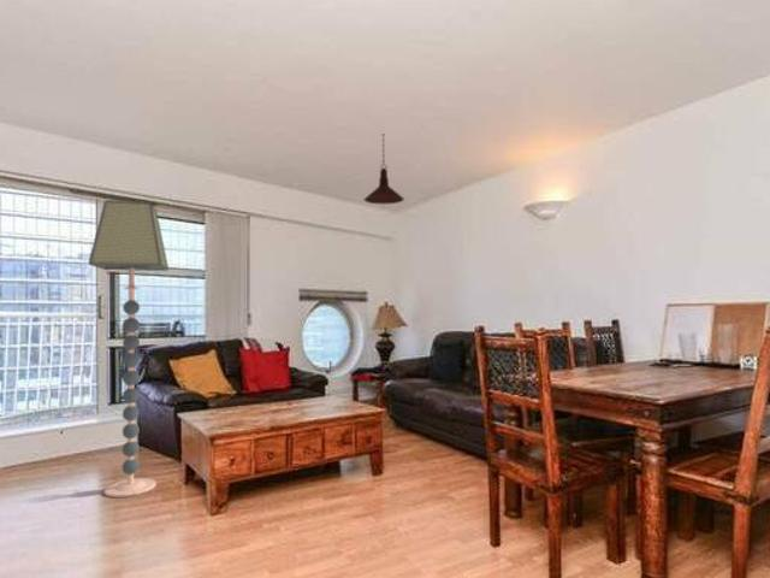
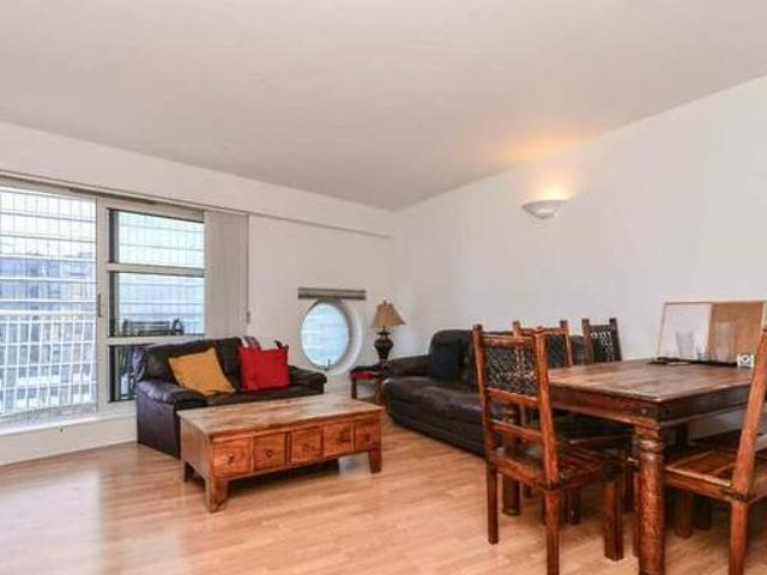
- floor lamp [88,199,170,499]
- pendant light [363,135,405,206]
